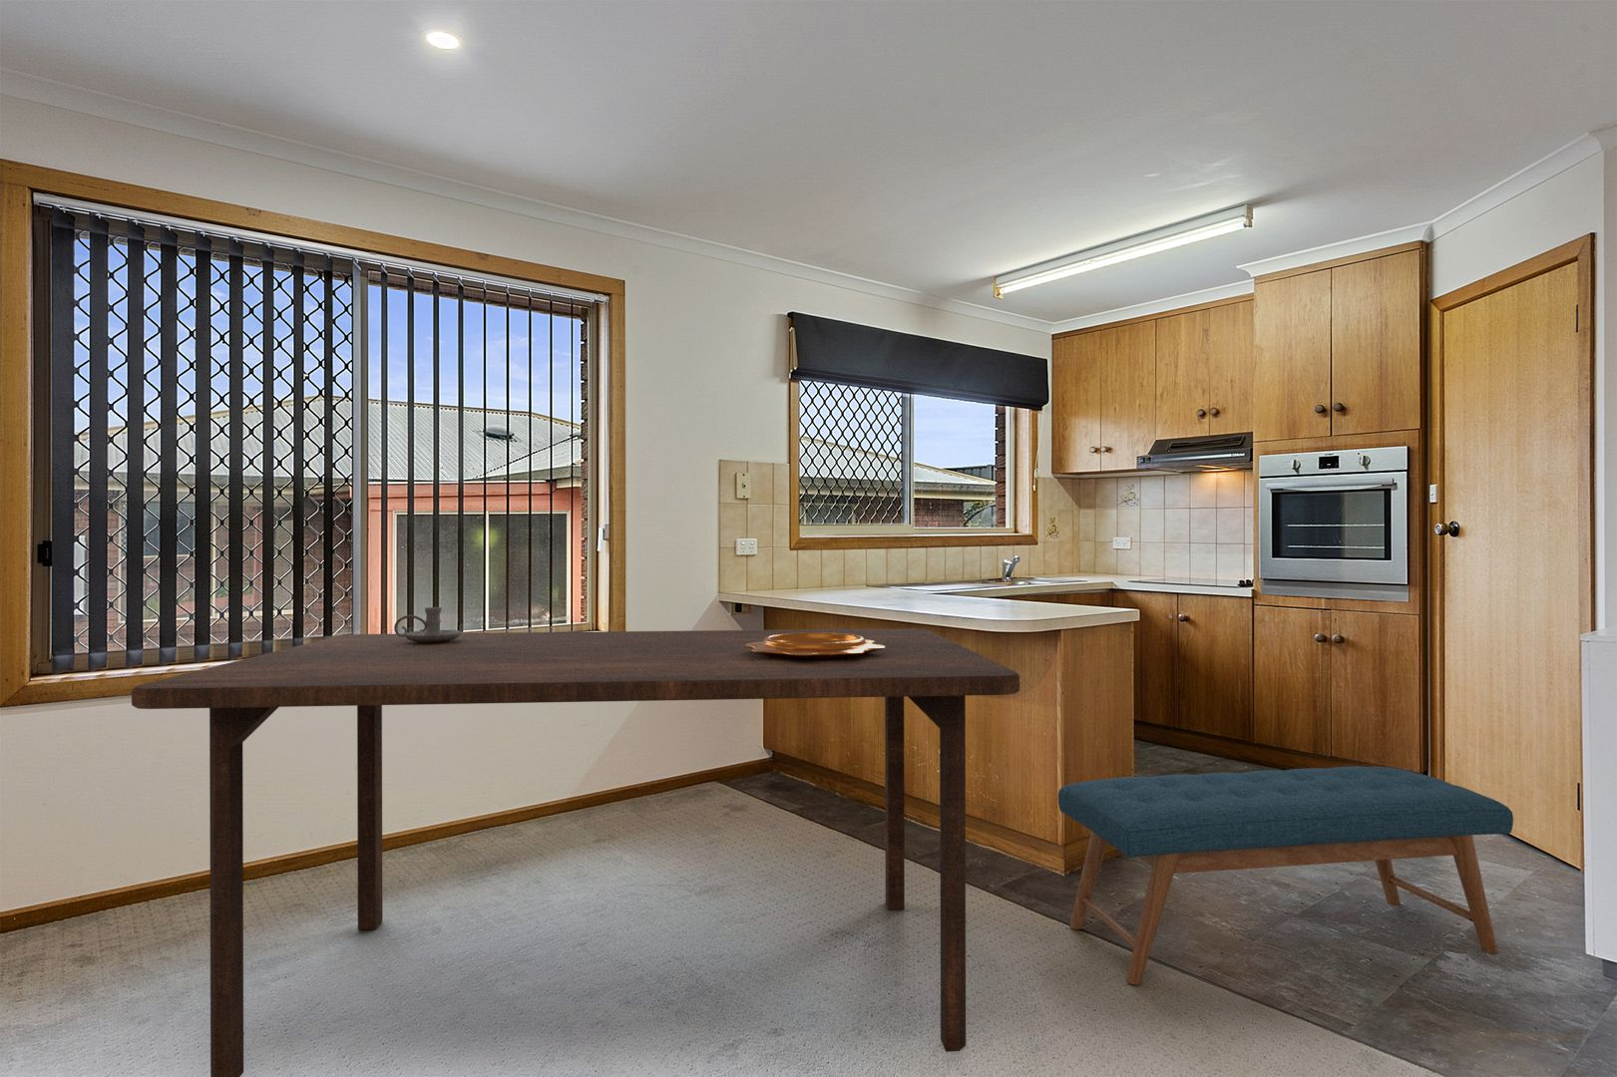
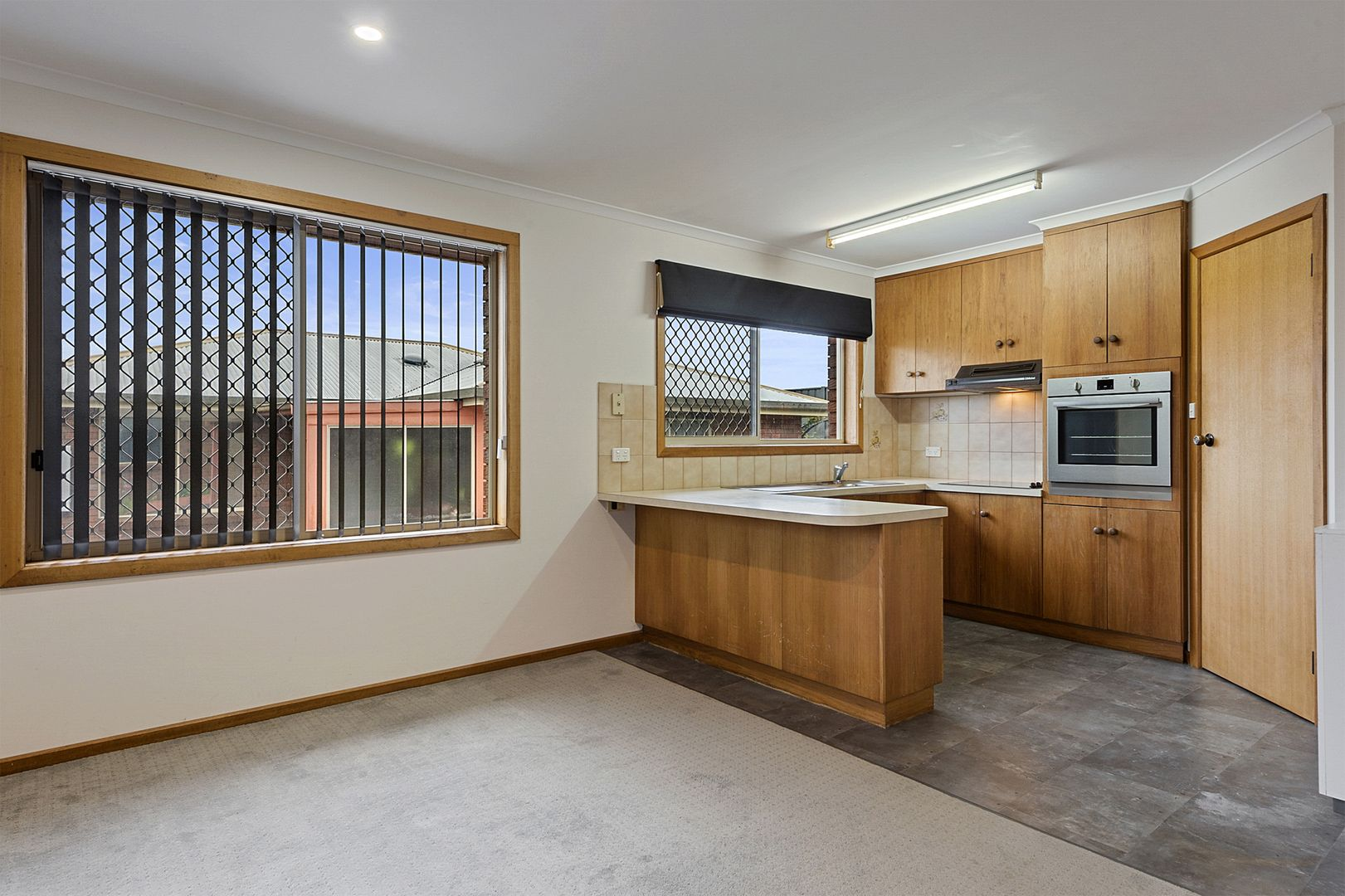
- dining table [131,627,1021,1077]
- decorative bowl [745,632,886,660]
- candle holder [393,606,462,643]
- bench [1058,764,1515,987]
